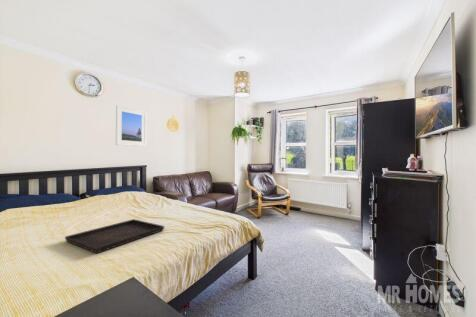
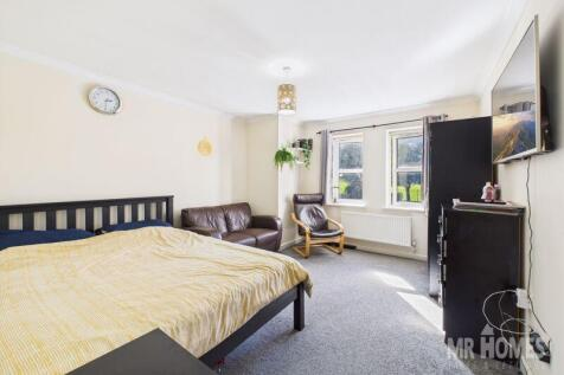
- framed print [115,104,147,148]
- serving tray [64,218,165,254]
